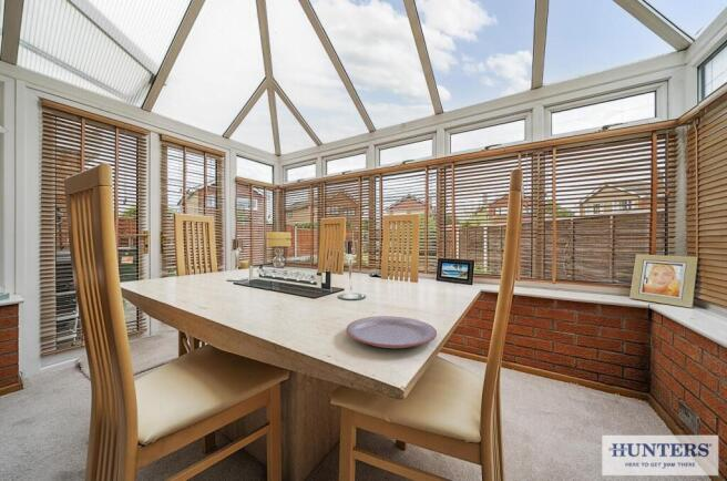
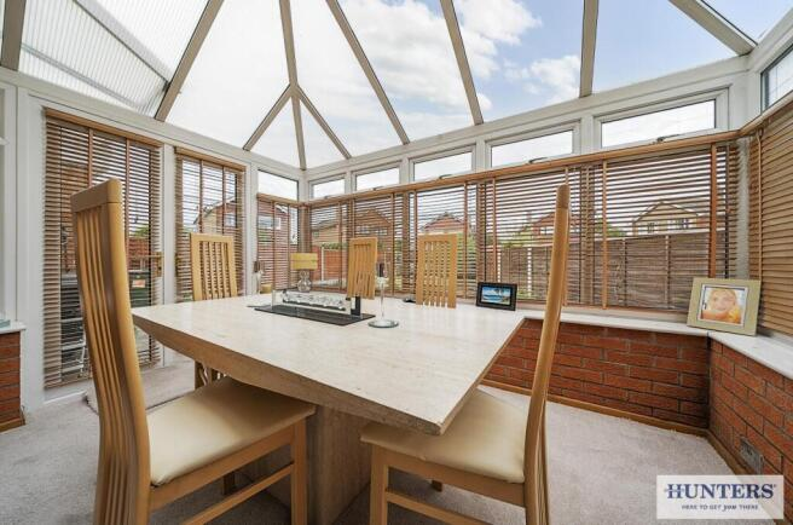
- plate [345,315,438,349]
